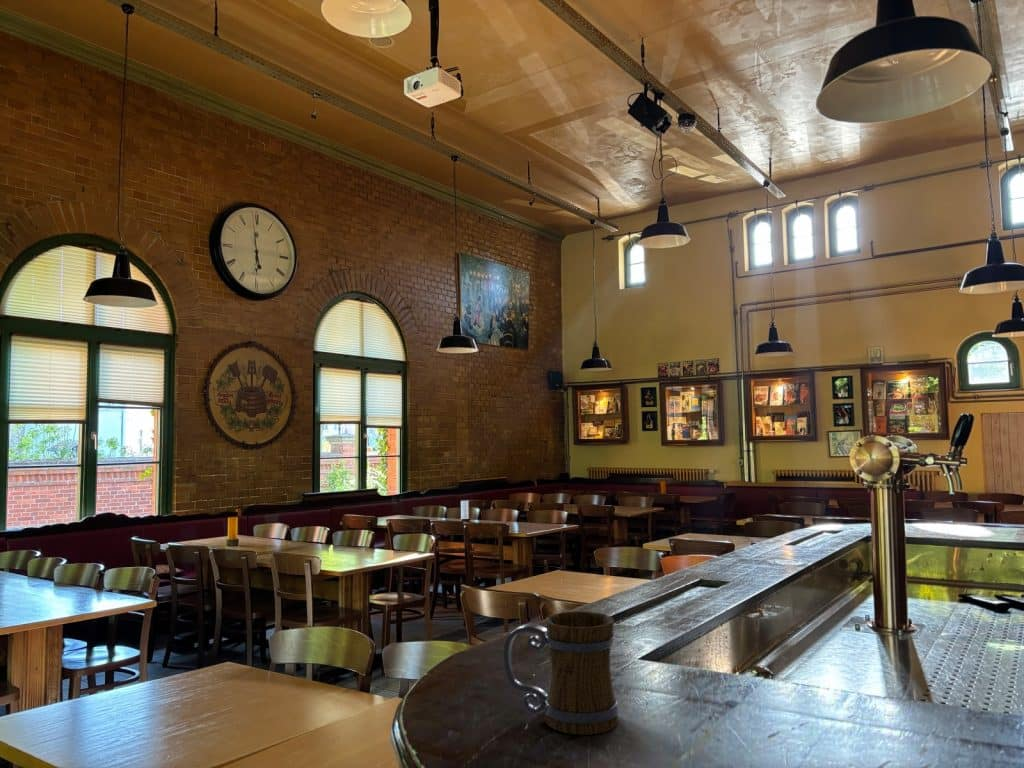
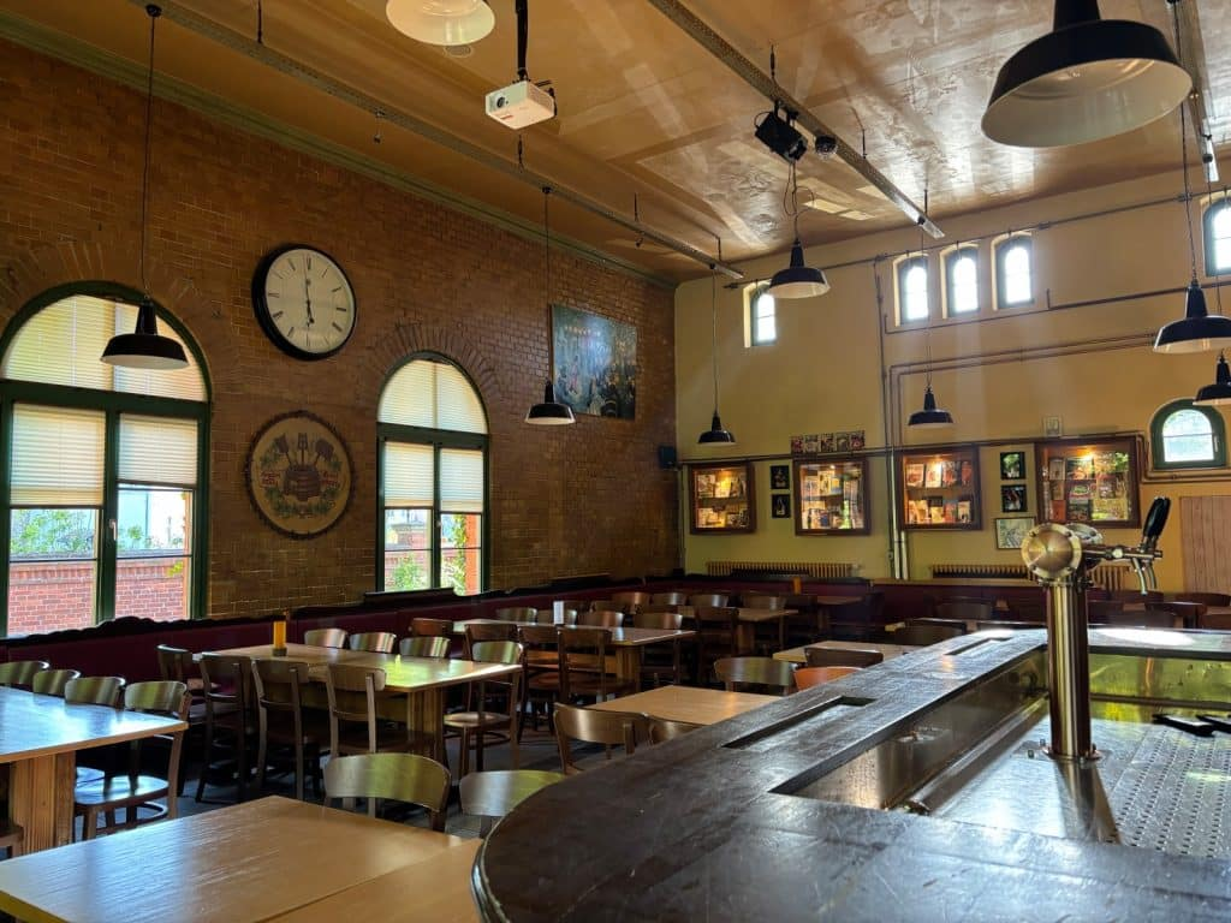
- beer mug [502,610,620,736]
